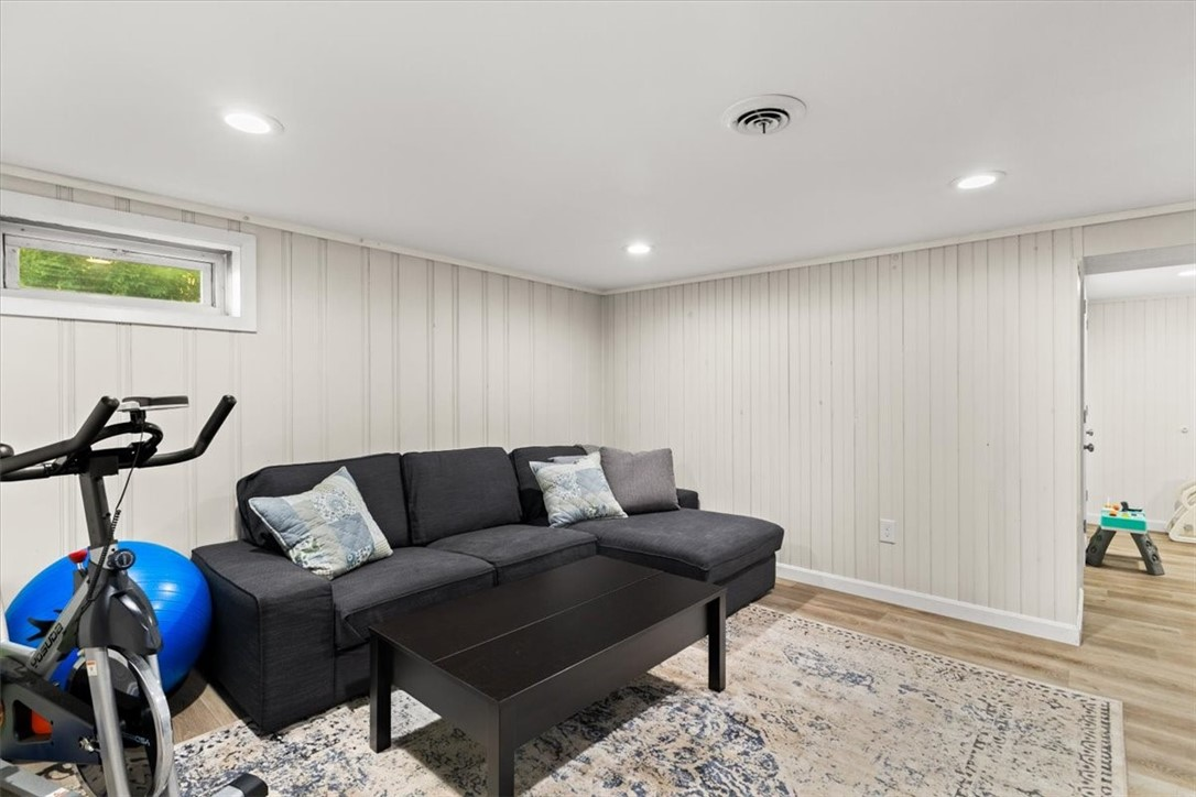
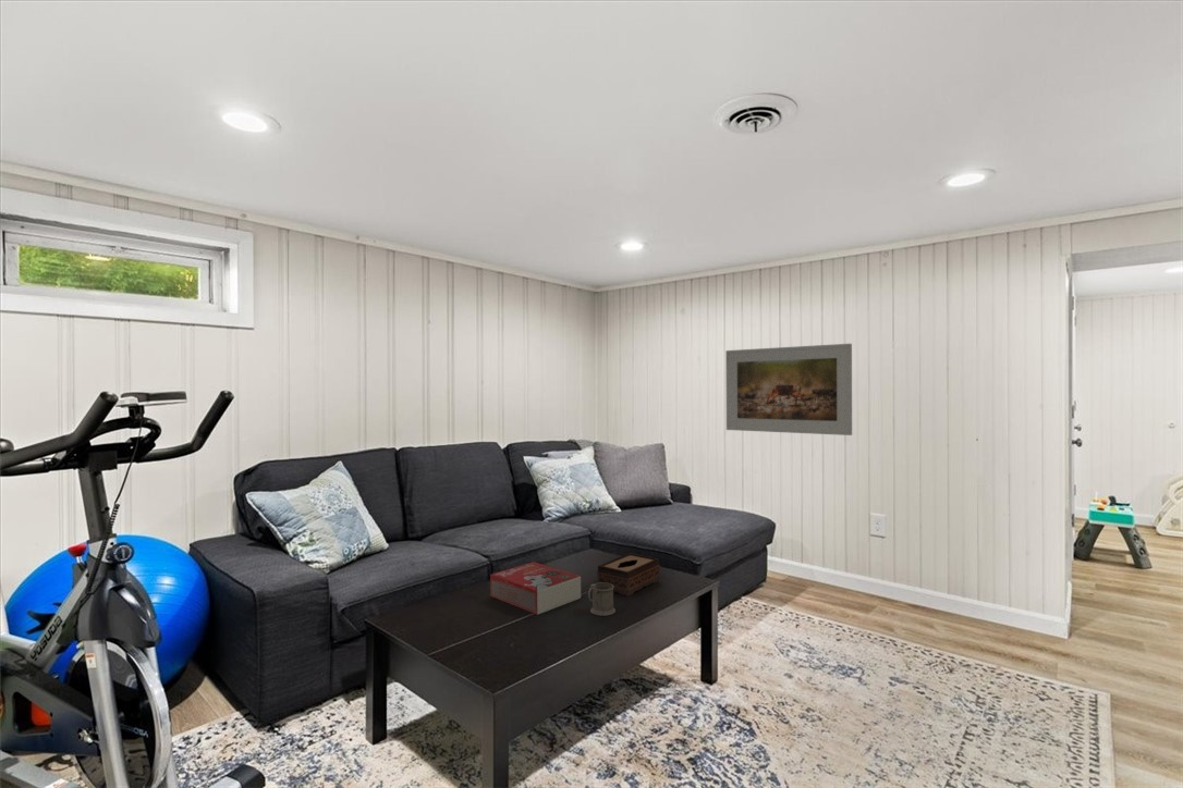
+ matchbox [489,561,582,616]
+ tissue box [596,552,661,598]
+ mug [587,582,617,617]
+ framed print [724,343,853,436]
